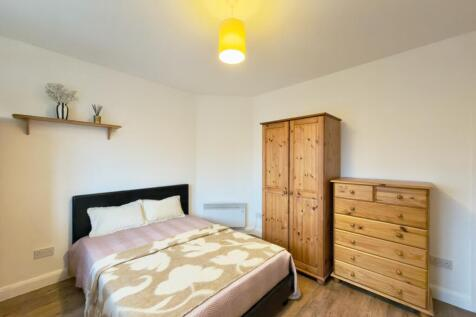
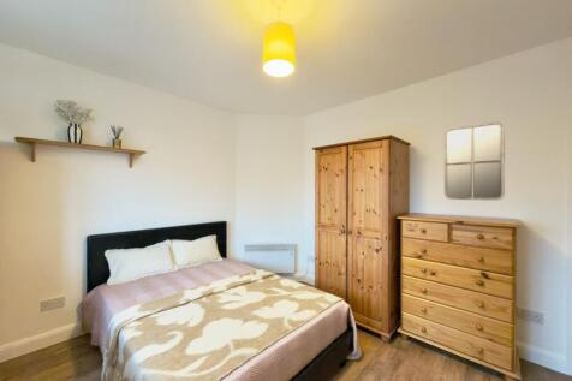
+ home mirror [443,120,506,202]
